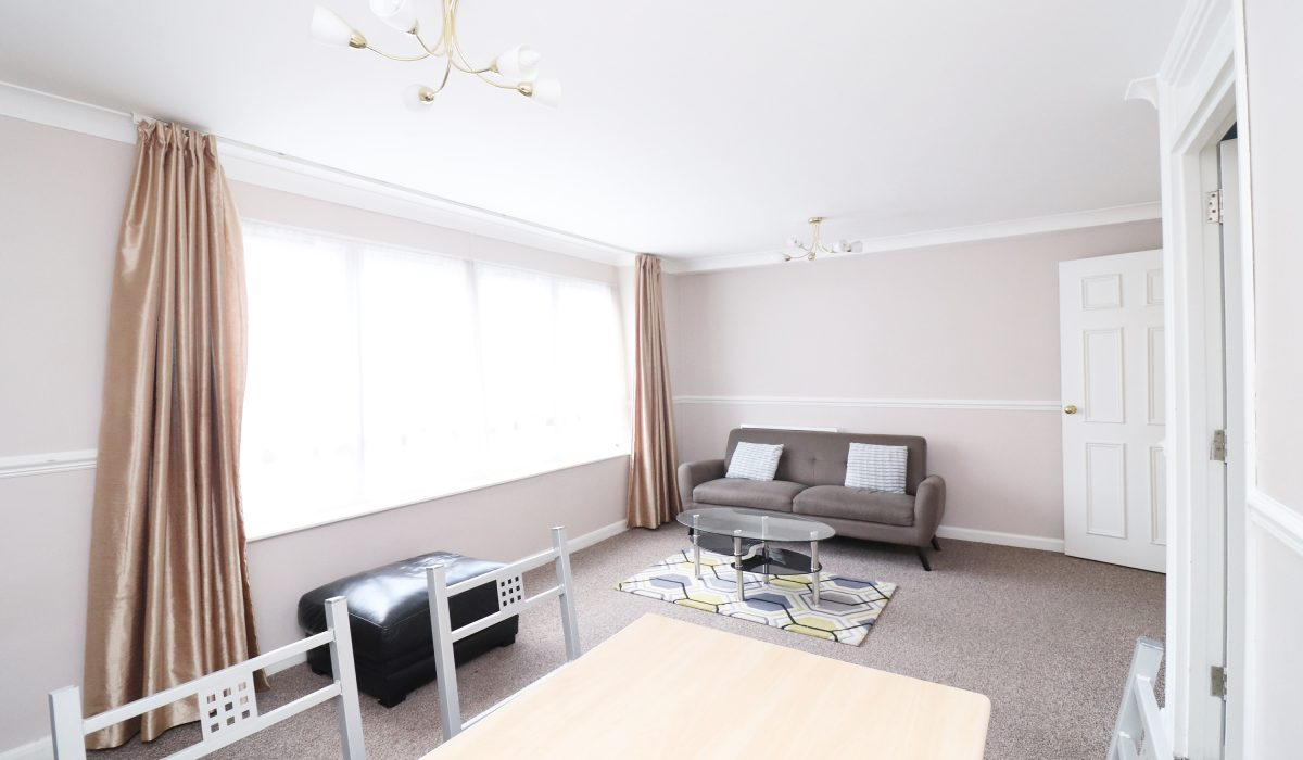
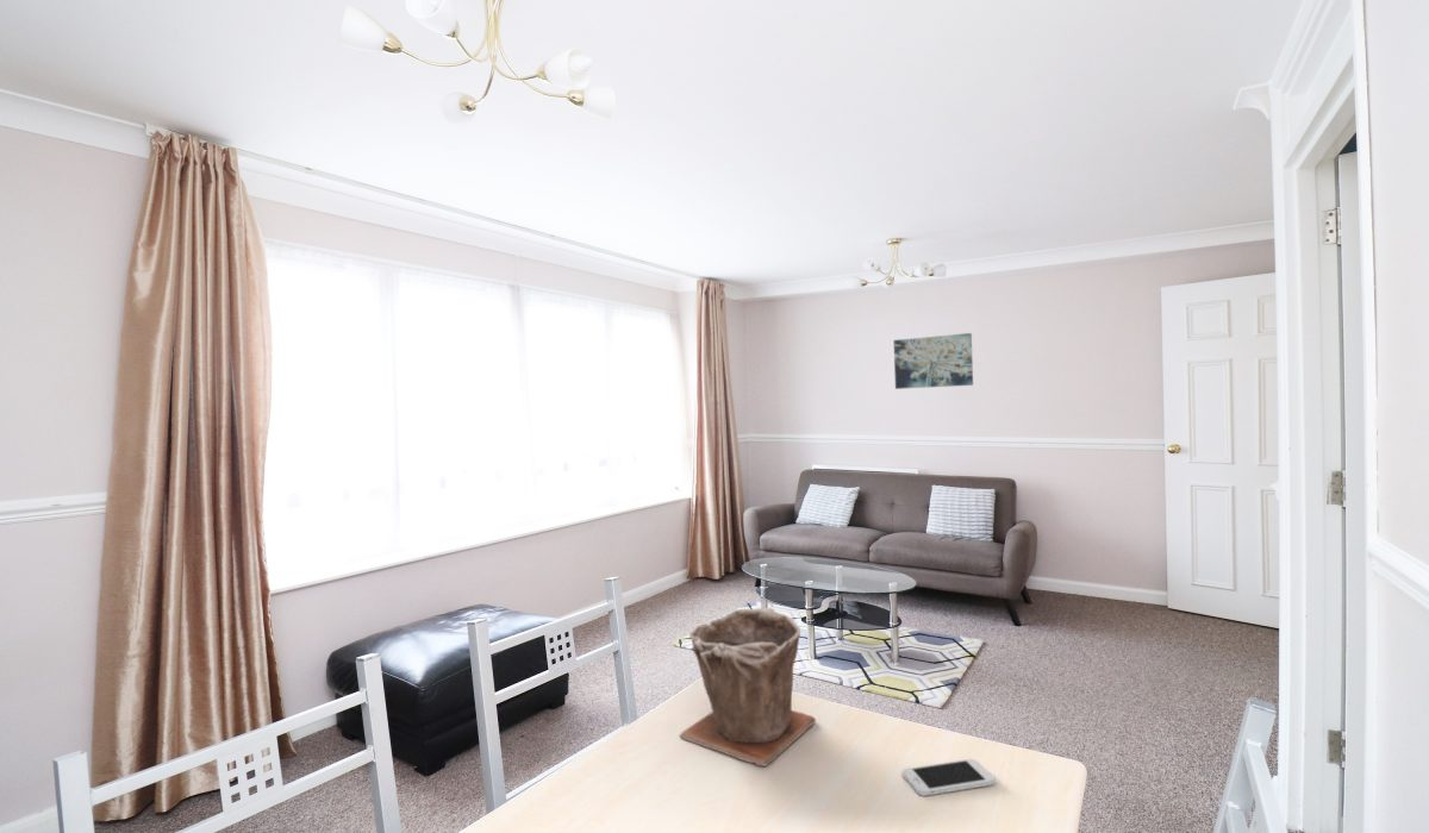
+ wall art [893,332,974,390]
+ plant pot [679,607,817,768]
+ smartphone [901,758,997,797]
